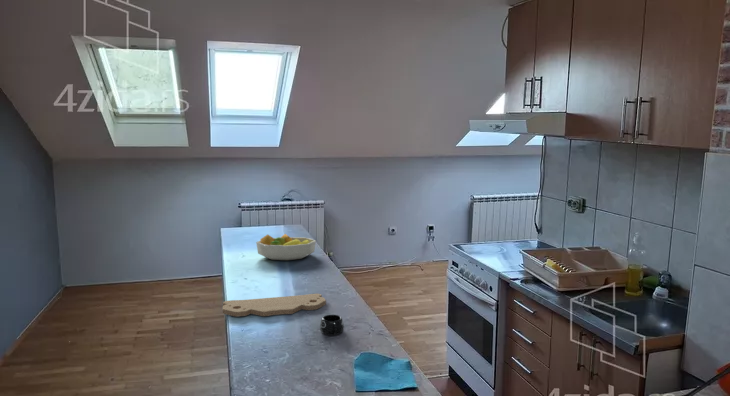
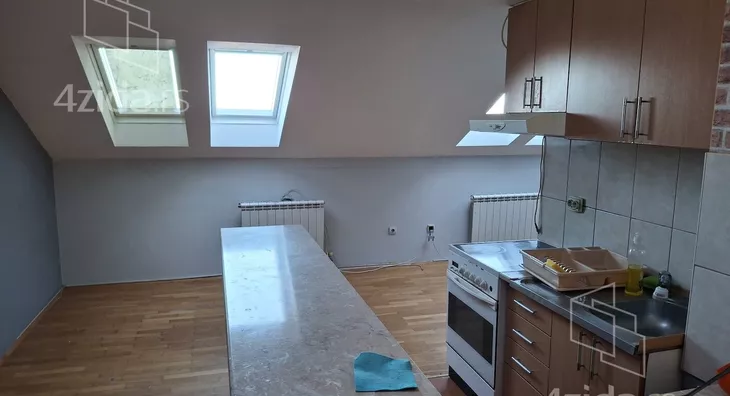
- cutting board [221,293,327,318]
- mug [319,314,345,336]
- fruit bowl [255,233,317,261]
